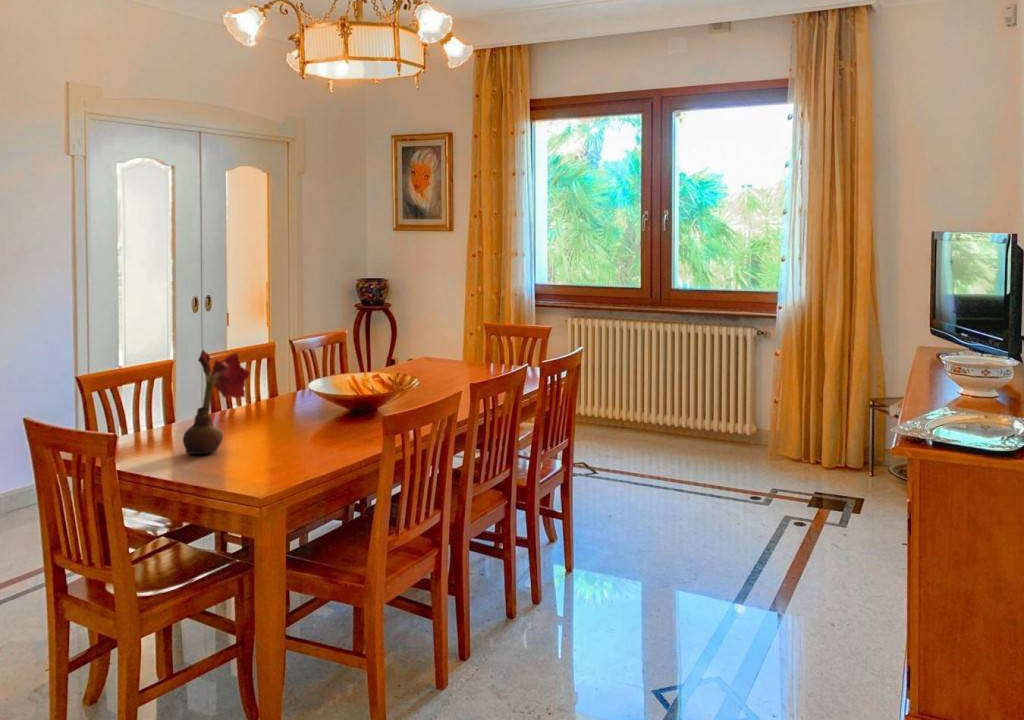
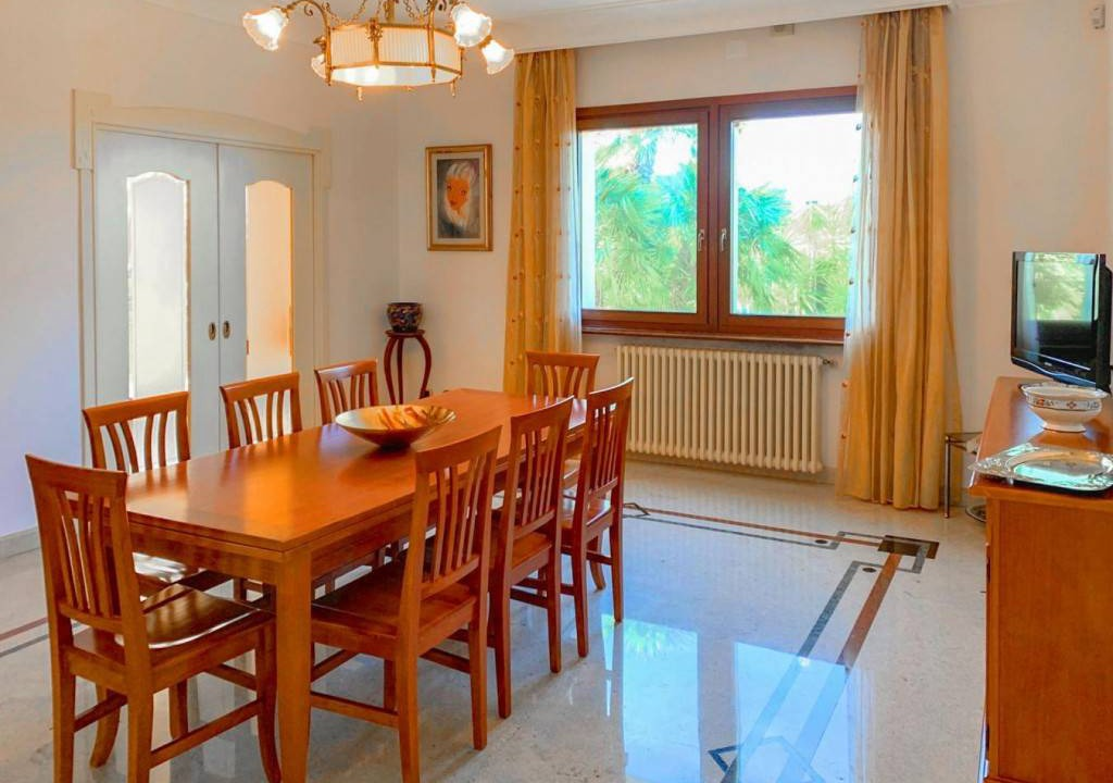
- flower [182,349,250,455]
